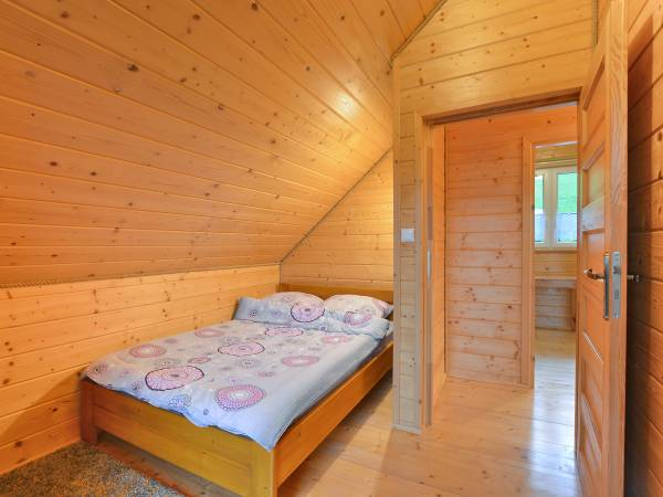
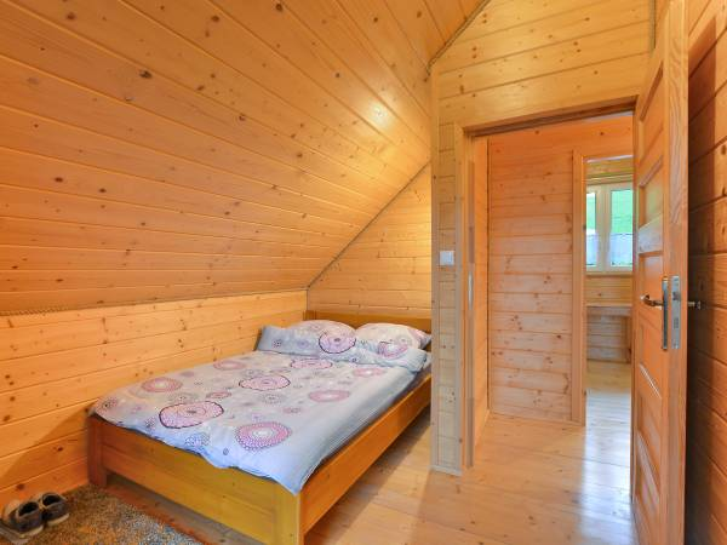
+ shoes [0,490,70,545]
